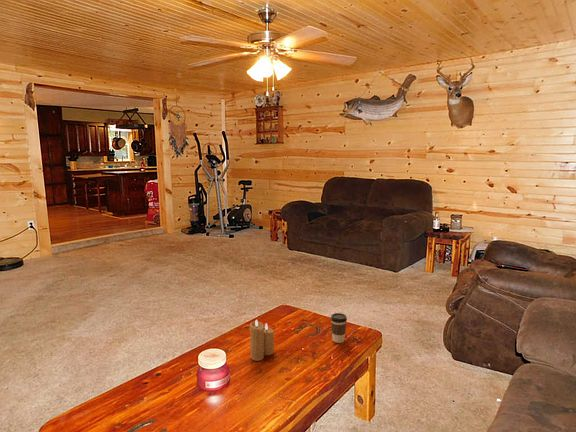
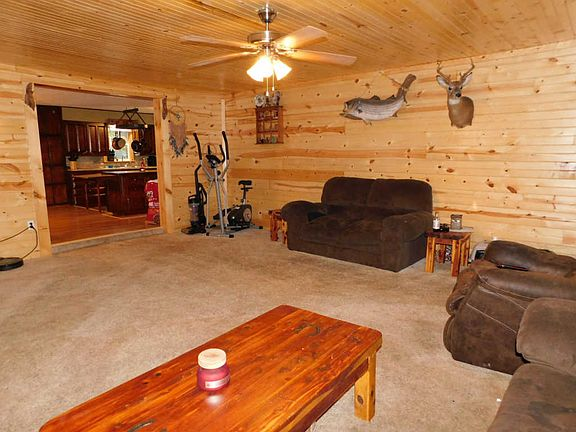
- candle [249,319,275,362]
- coffee cup [330,312,348,344]
